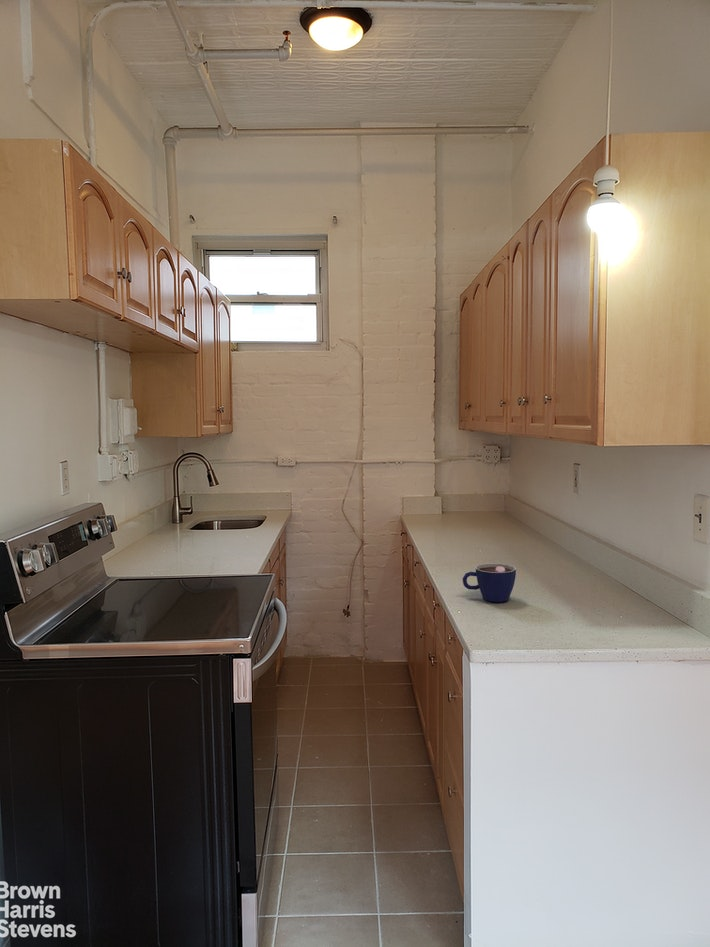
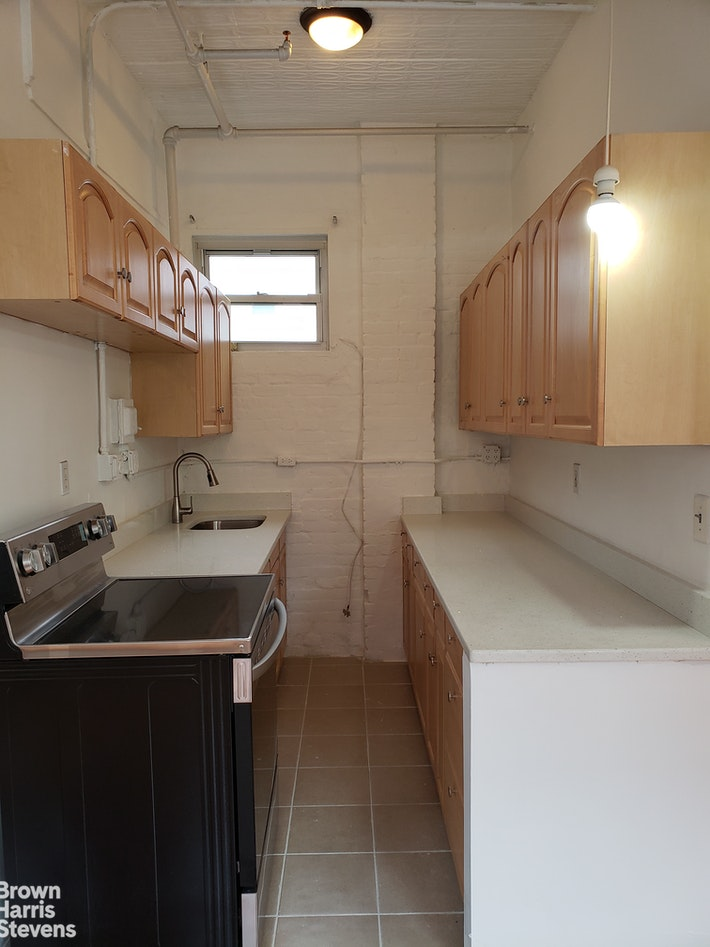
- cup [462,562,517,603]
